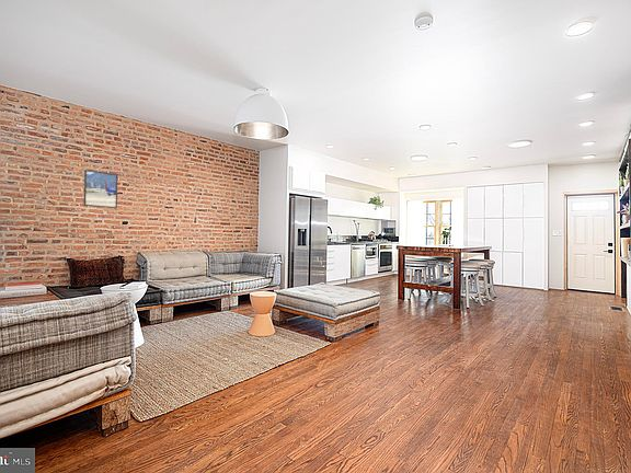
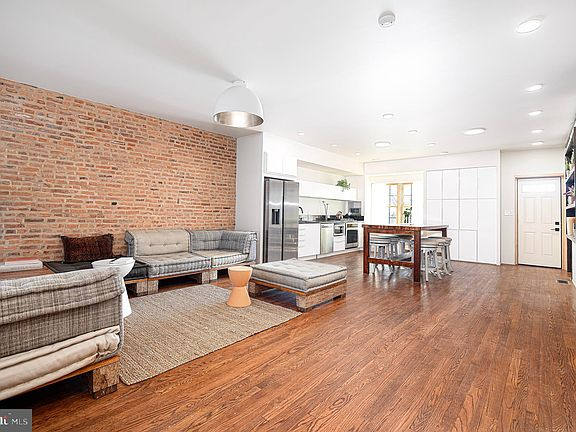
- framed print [82,169,118,209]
